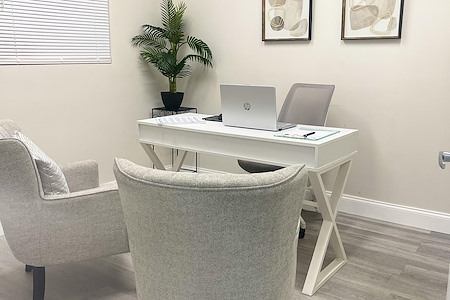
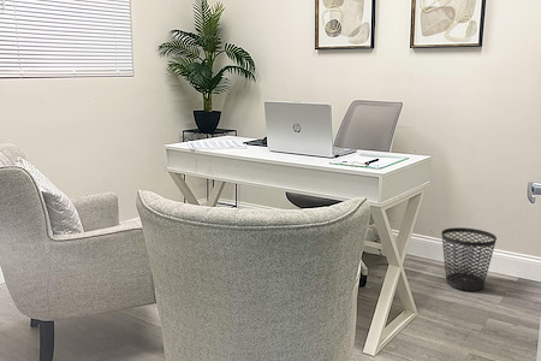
+ wastebasket [440,226,498,292]
